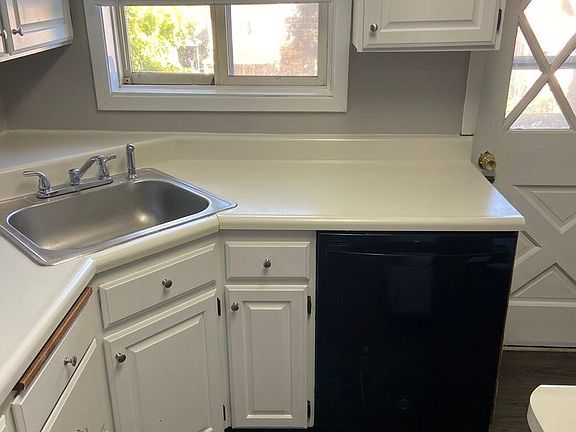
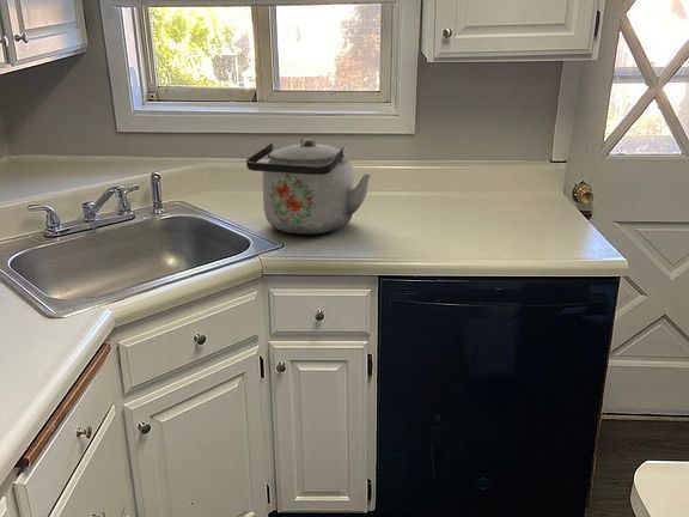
+ kettle [245,138,372,235]
